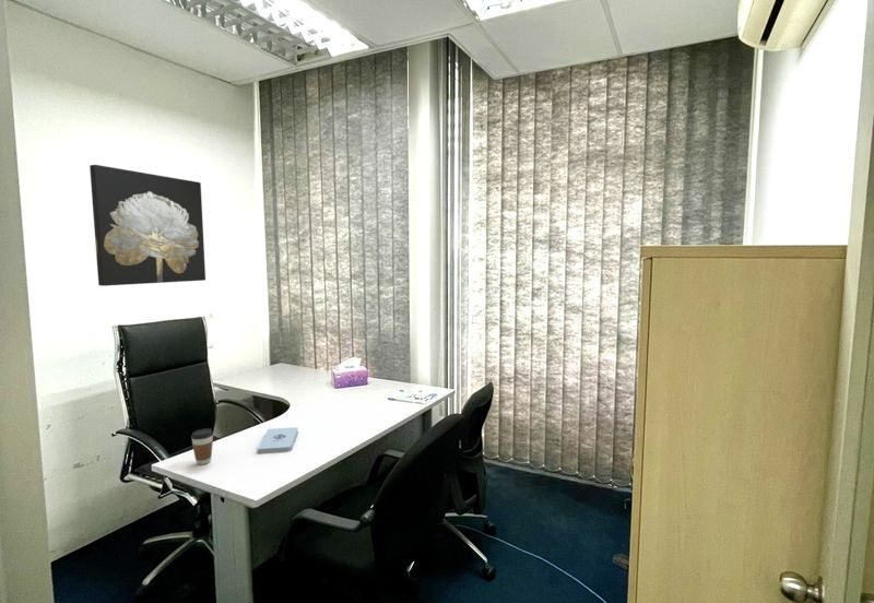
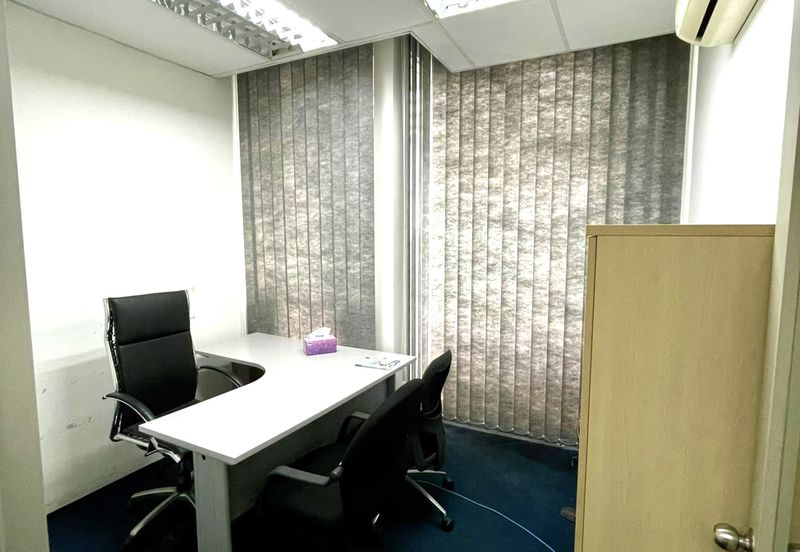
- wall art [88,164,206,287]
- coffee cup [190,427,214,465]
- notepad [256,426,299,454]
